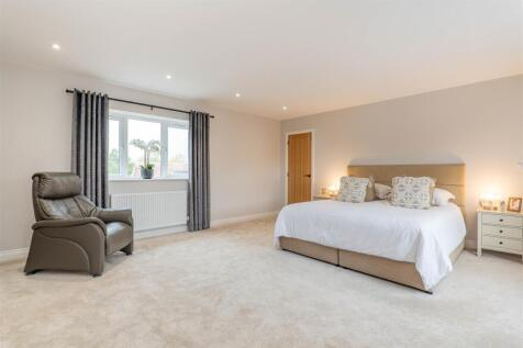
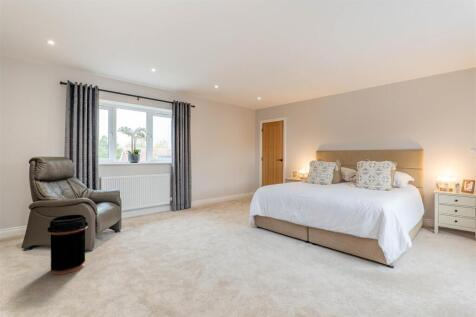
+ trash can [46,214,89,275]
